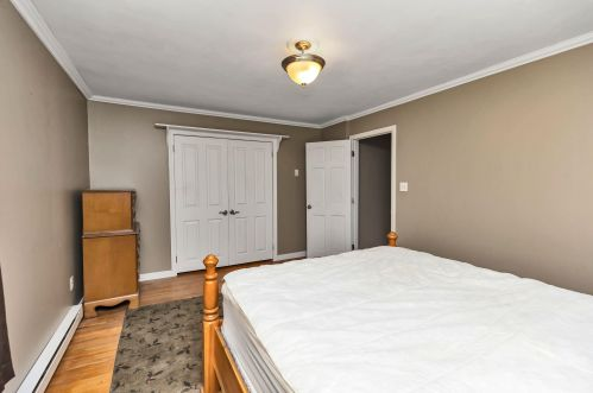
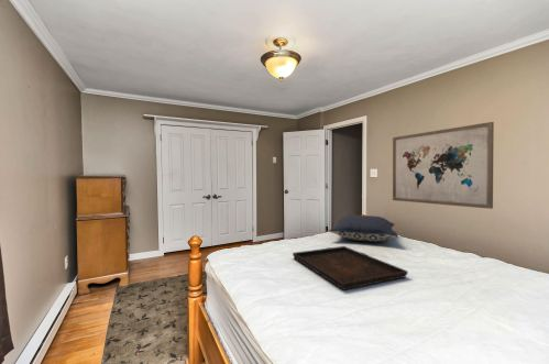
+ pillow [328,214,399,243]
+ serving tray [292,245,409,291]
+ wall art [392,121,495,210]
